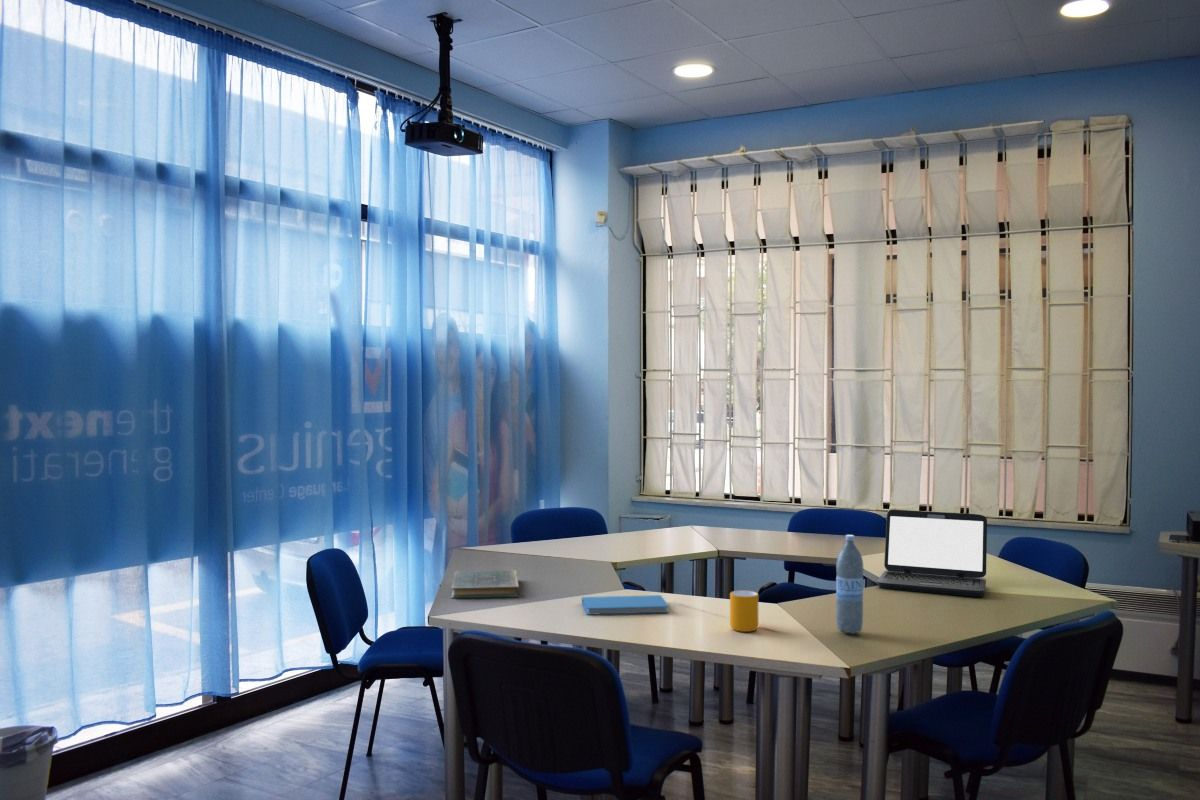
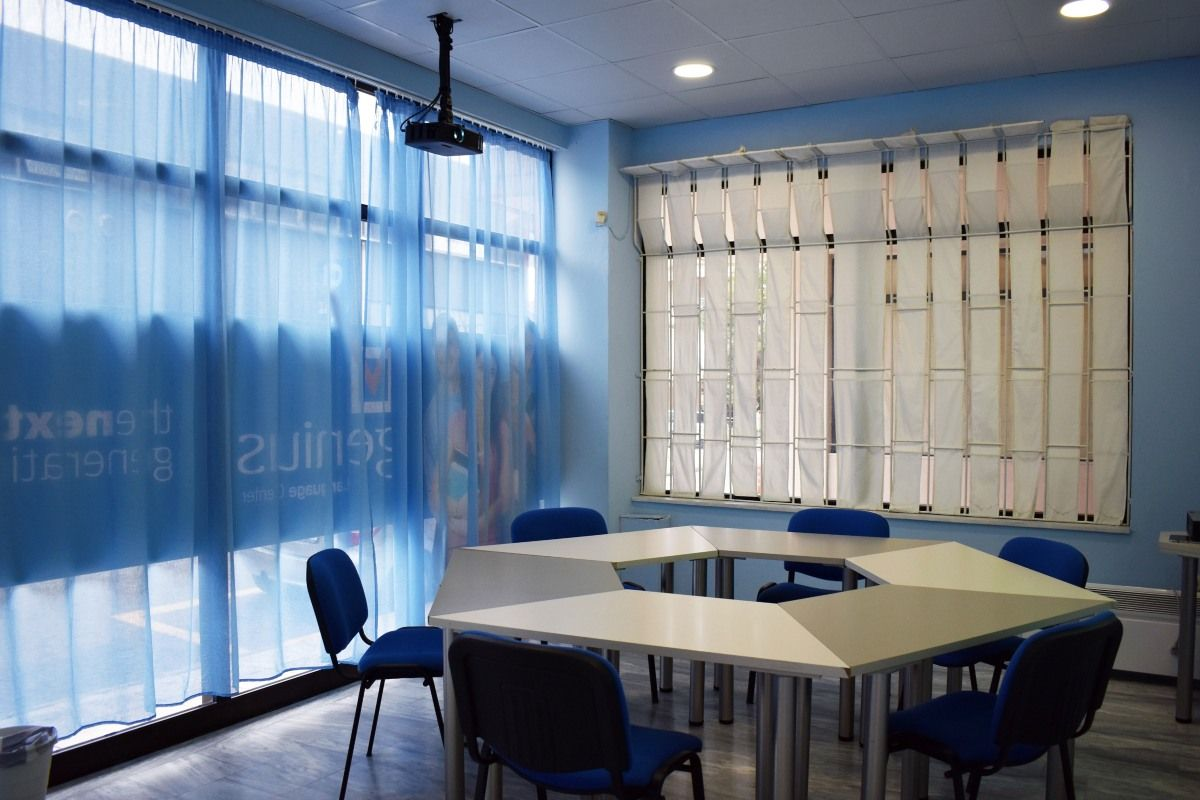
- book [581,594,670,616]
- mug [729,590,759,633]
- laptop [876,509,988,598]
- water bottle [835,534,864,635]
- book [450,569,520,599]
